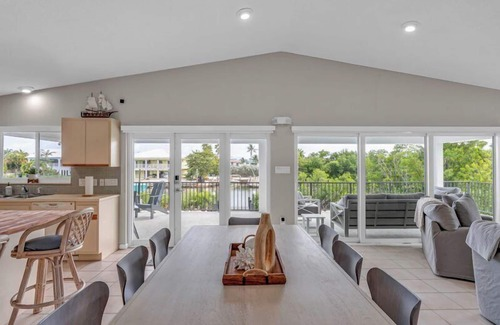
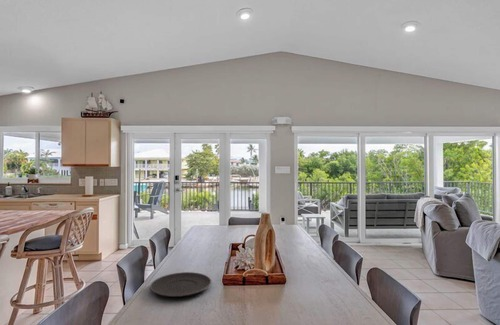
+ plate [149,271,212,298]
